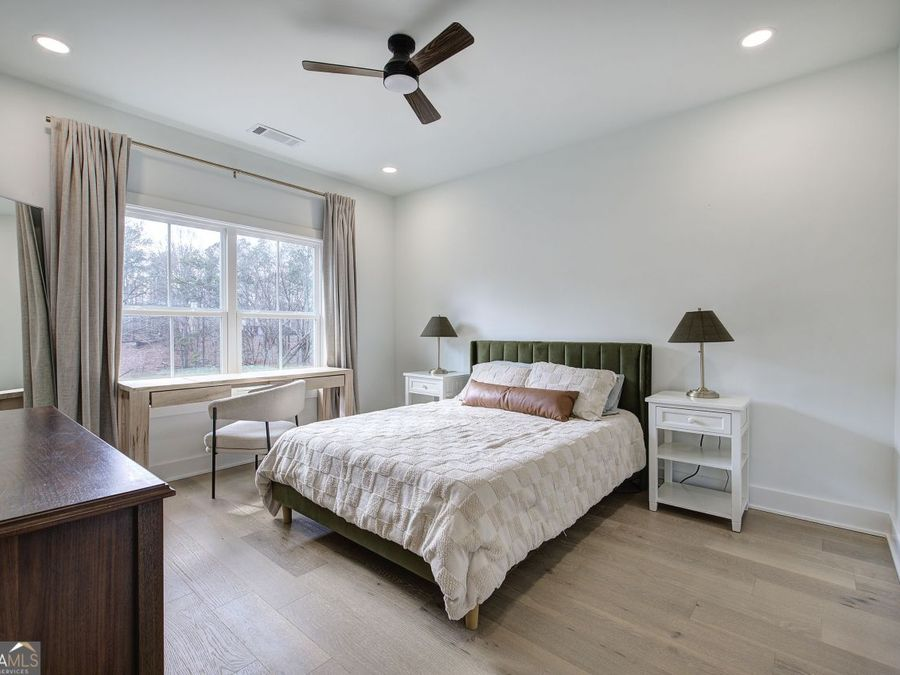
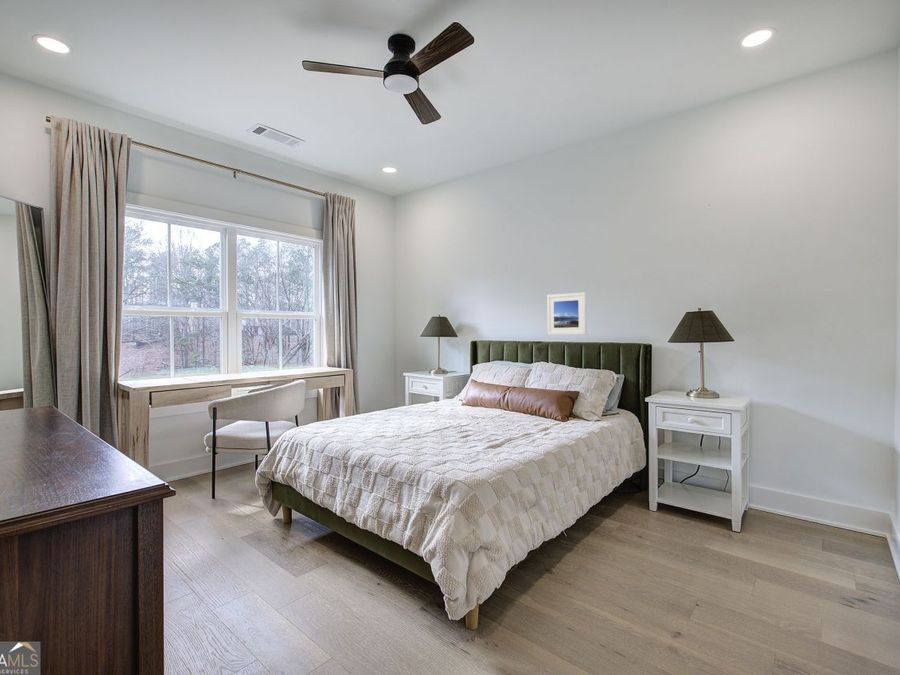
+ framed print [546,291,587,336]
